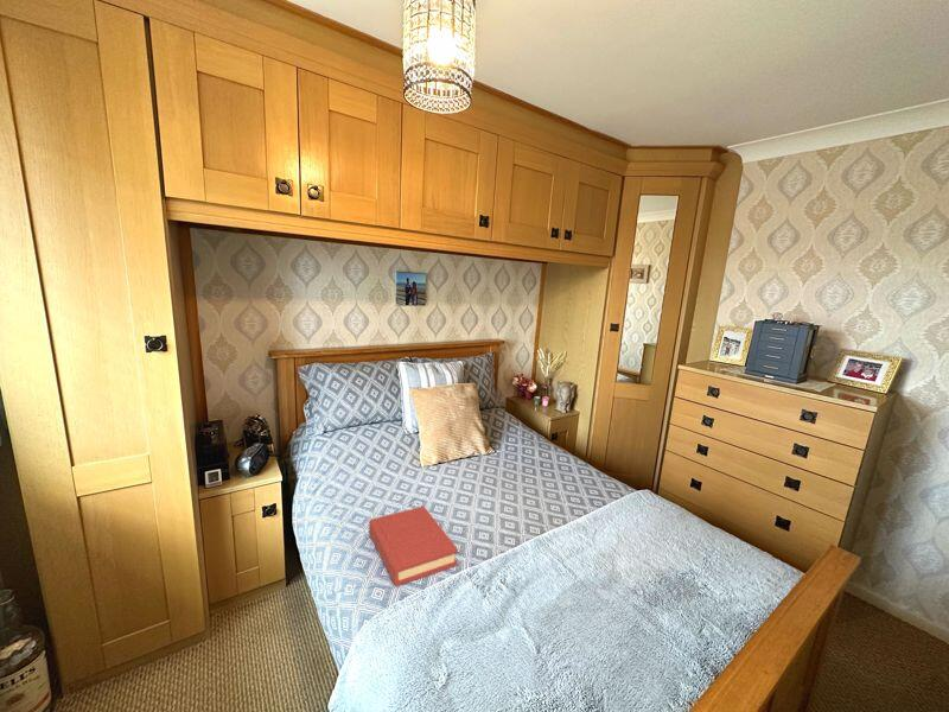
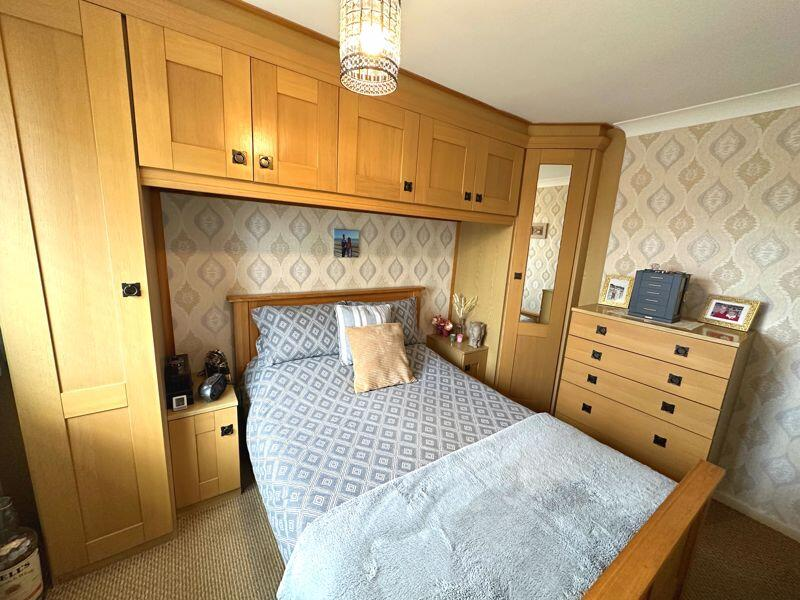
- hardback book [368,506,459,587]
